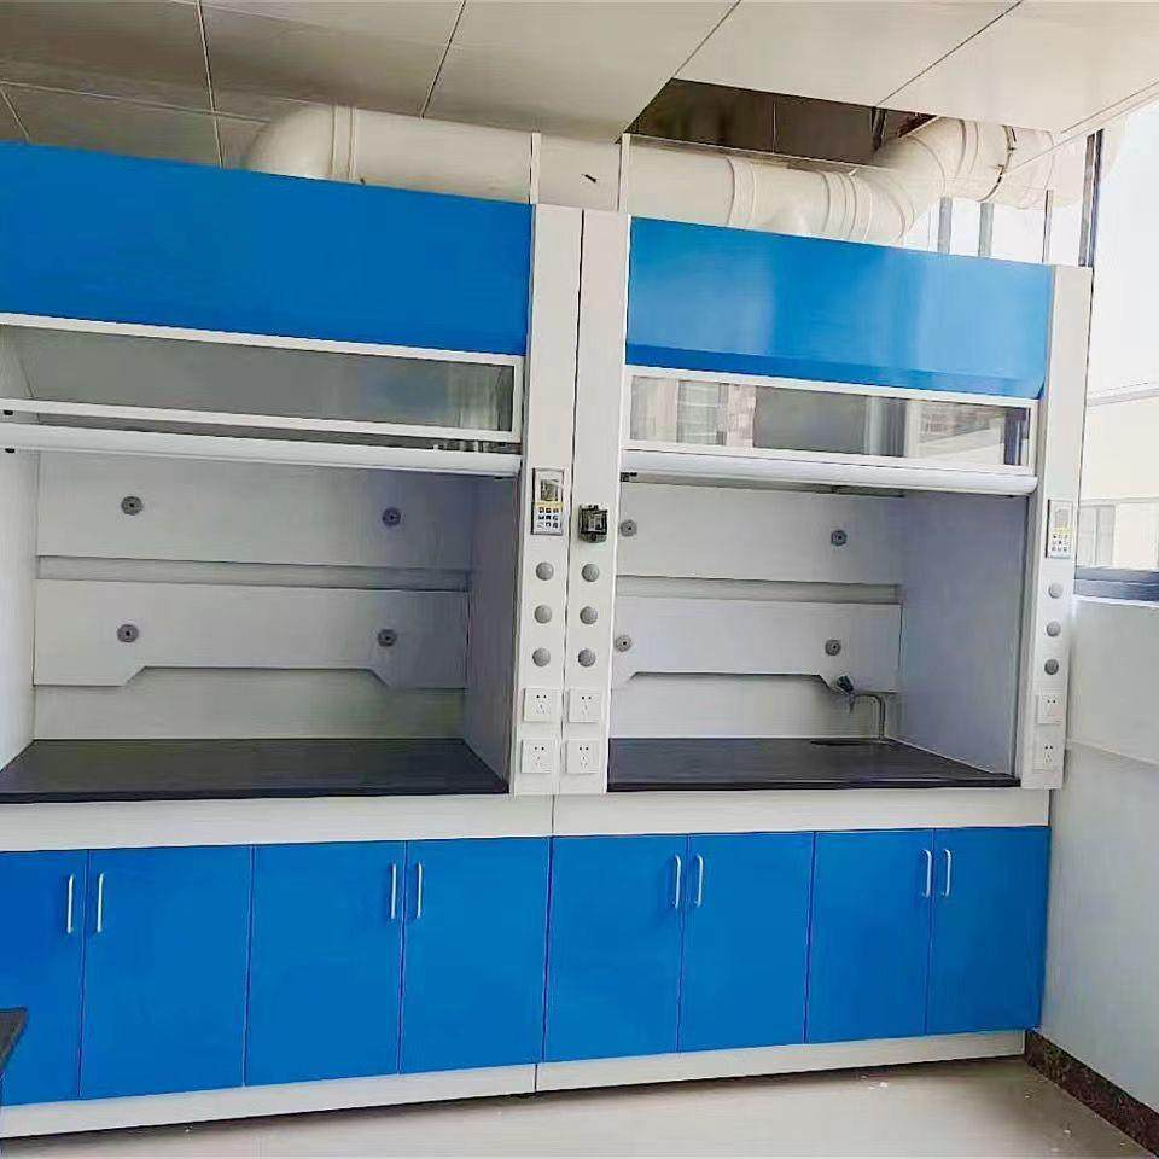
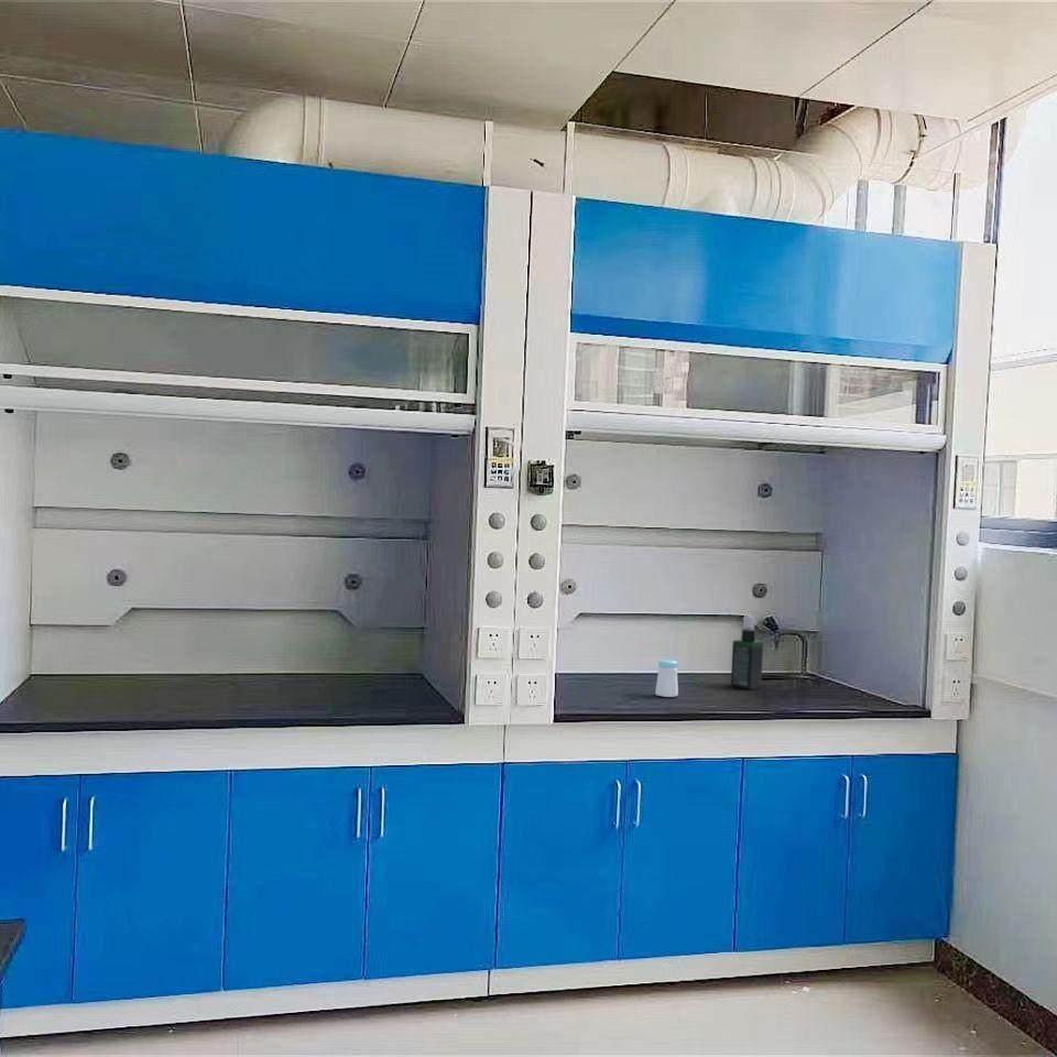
+ salt shaker [655,658,679,698]
+ spray bottle [730,614,764,690]
